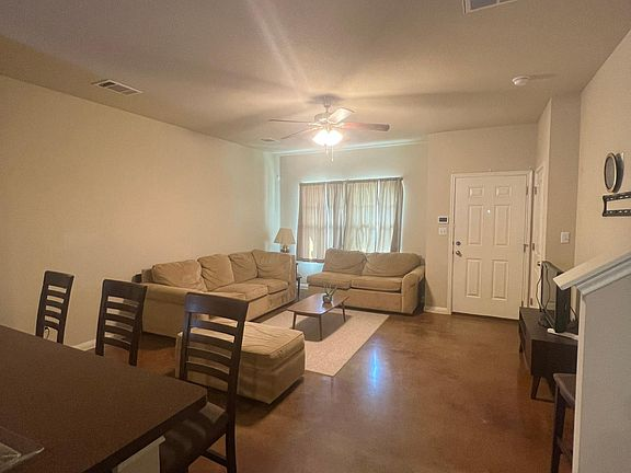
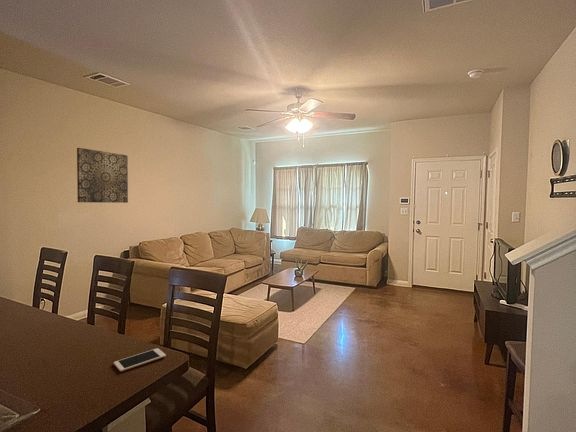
+ wall art [76,147,129,204]
+ cell phone [113,347,167,373]
